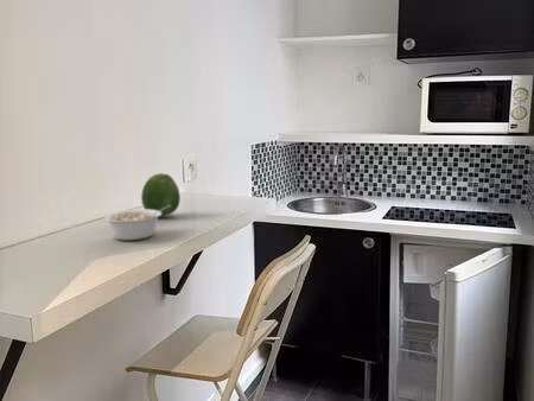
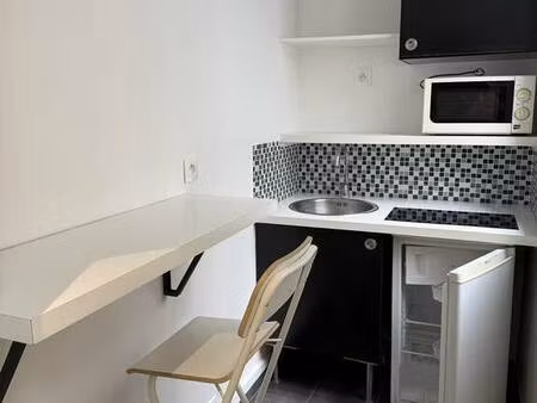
- fruit [140,172,182,218]
- legume [103,205,170,241]
